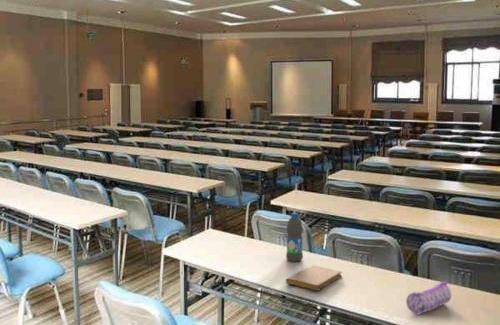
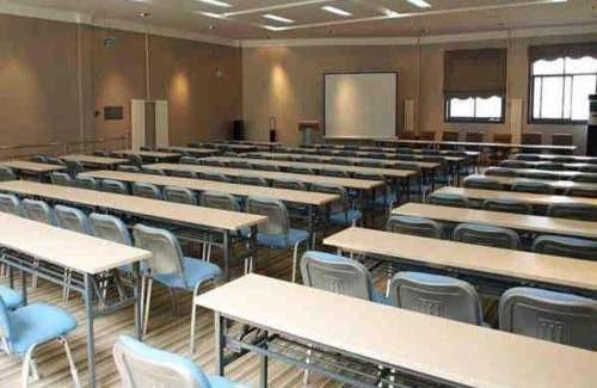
- notebook [285,264,343,292]
- pencil case [405,280,452,315]
- water bottle [285,212,304,263]
